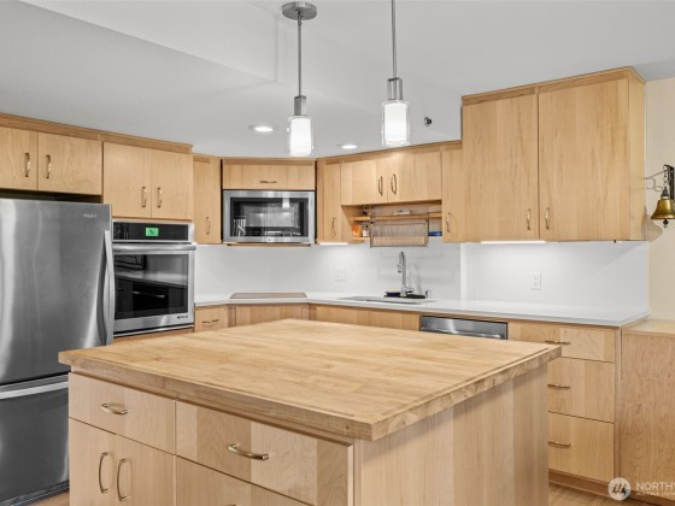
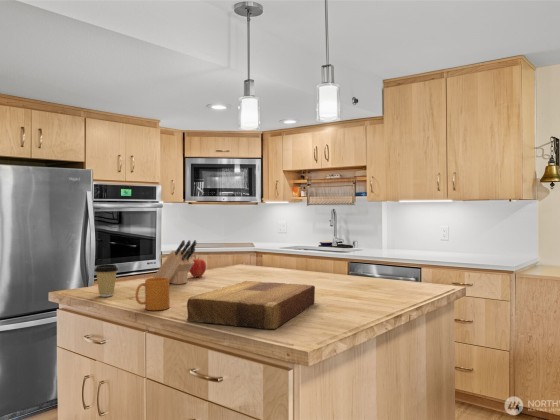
+ mug [135,277,170,311]
+ knife block [152,239,197,285]
+ apple [189,256,207,278]
+ cutting board [186,280,316,330]
+ coffee cup [94,263,119,298]
